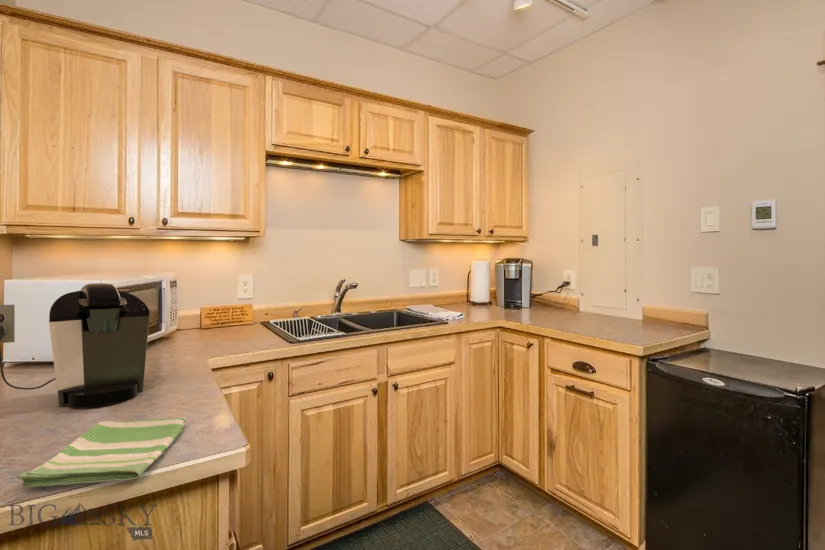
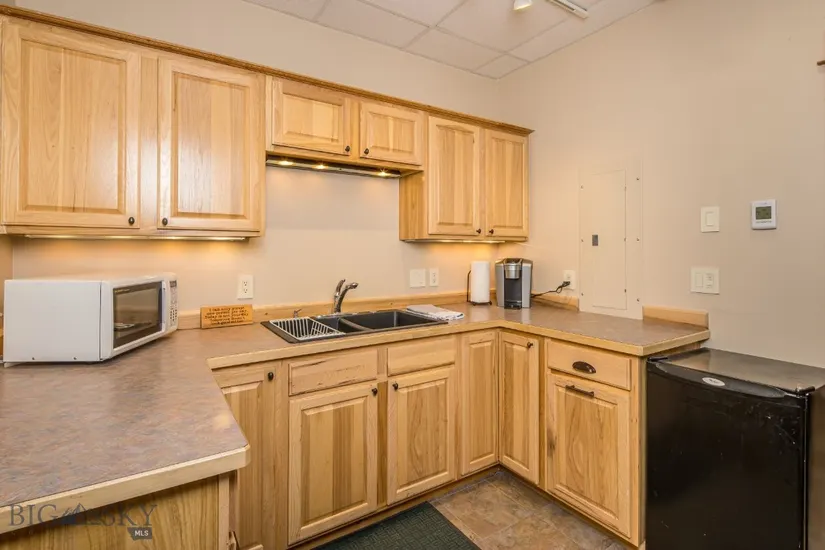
- dish towel [15,416,187,488]
- coffee maker [0,282,151,408]
